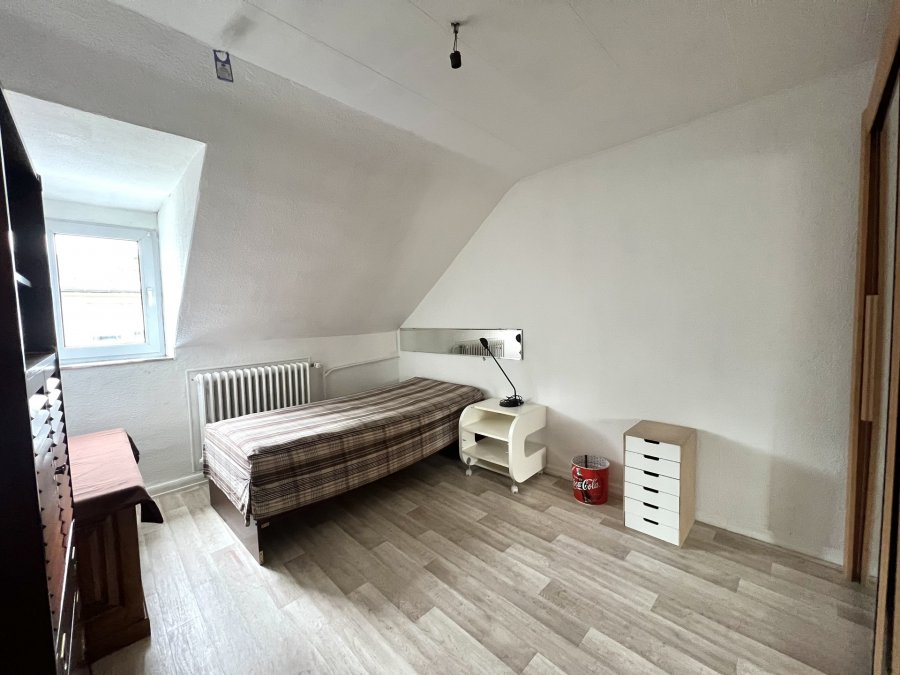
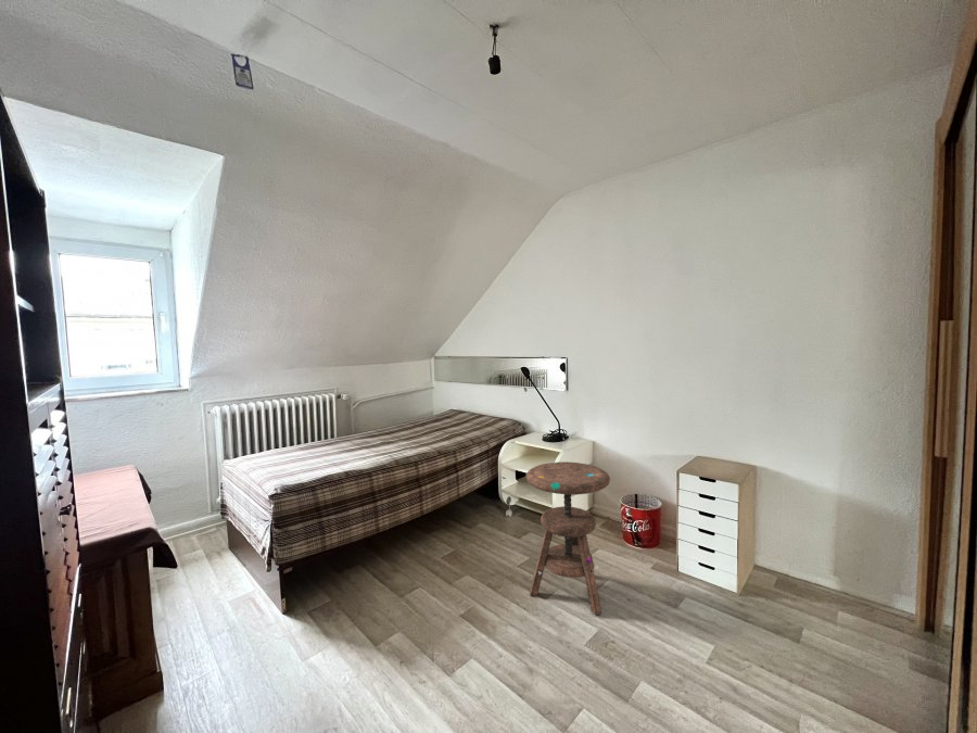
+ side table [525,460,611,616]
